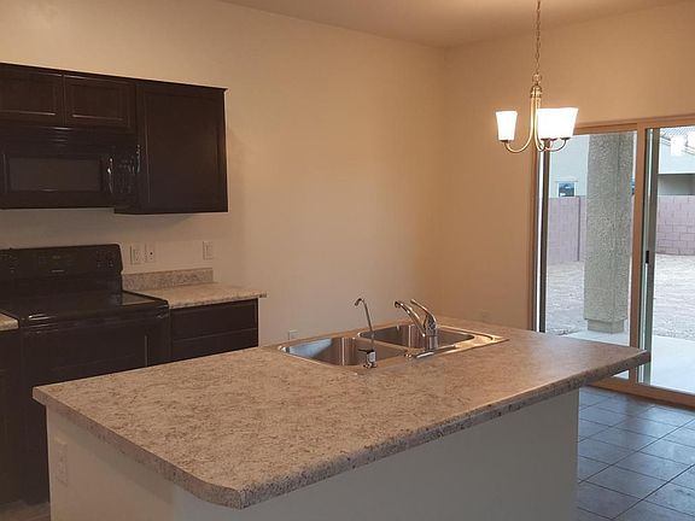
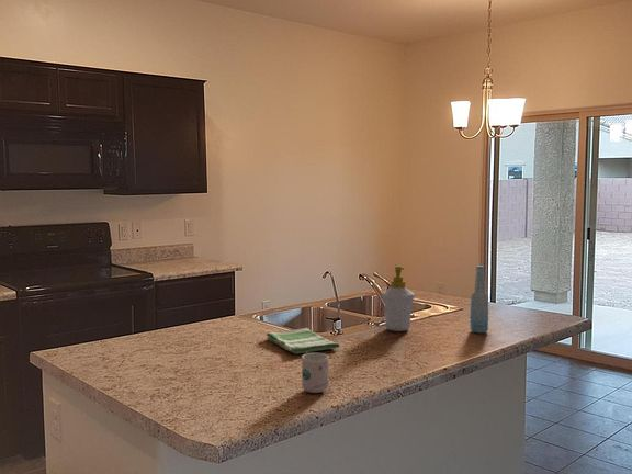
+ soap bottle [381,263,416,332]
+ mug [301,351,330,394]
+ dish towel [266,327,341,354]
+ bottle [469,264,489,334]
